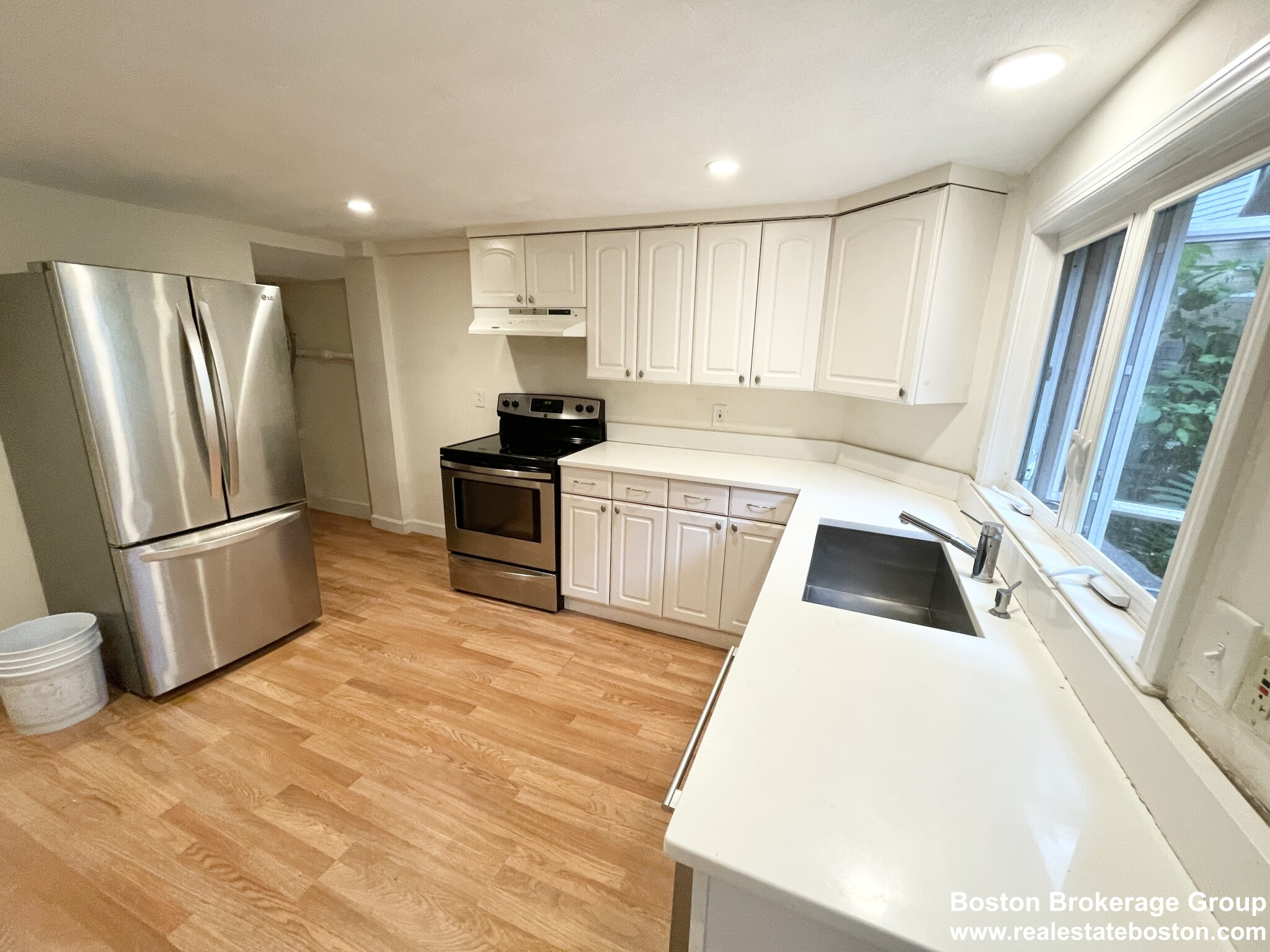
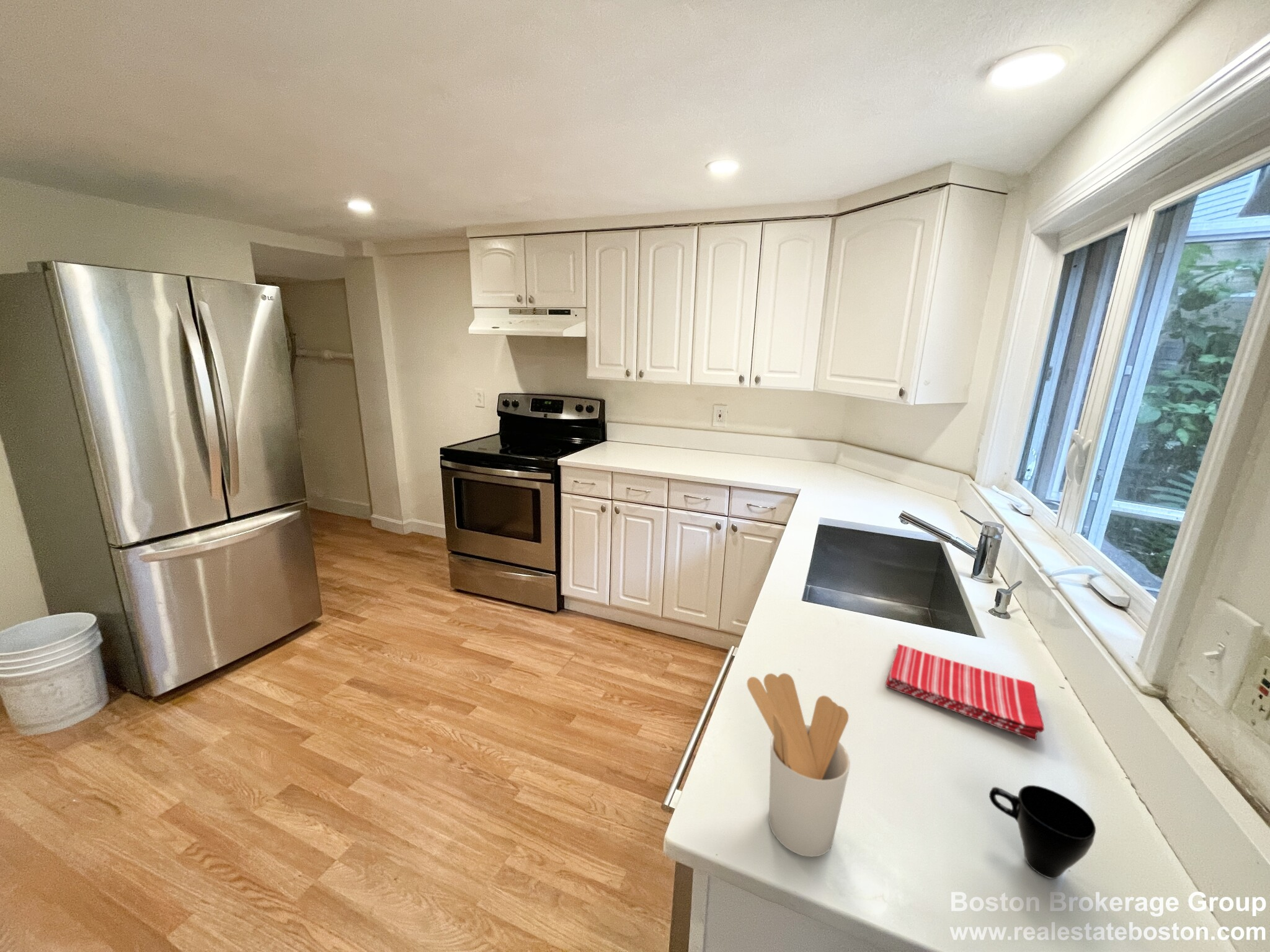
+ dish towel [885,643,1045,741]
+ utensil holder [747,672,851,858]
+ cup [988,785,1096,879]
